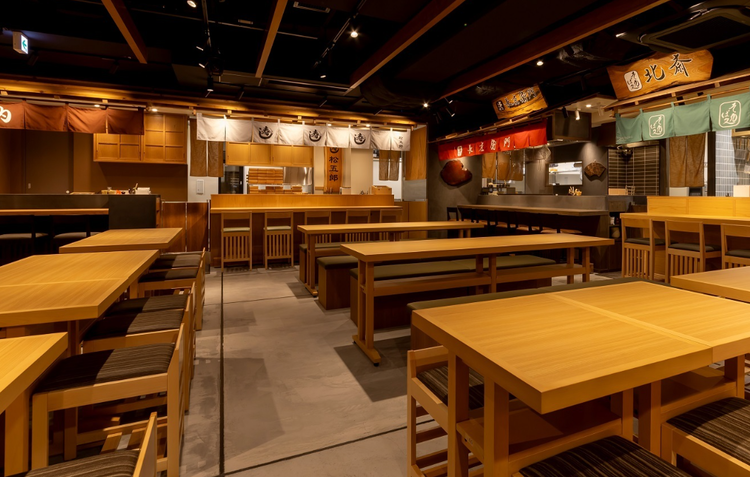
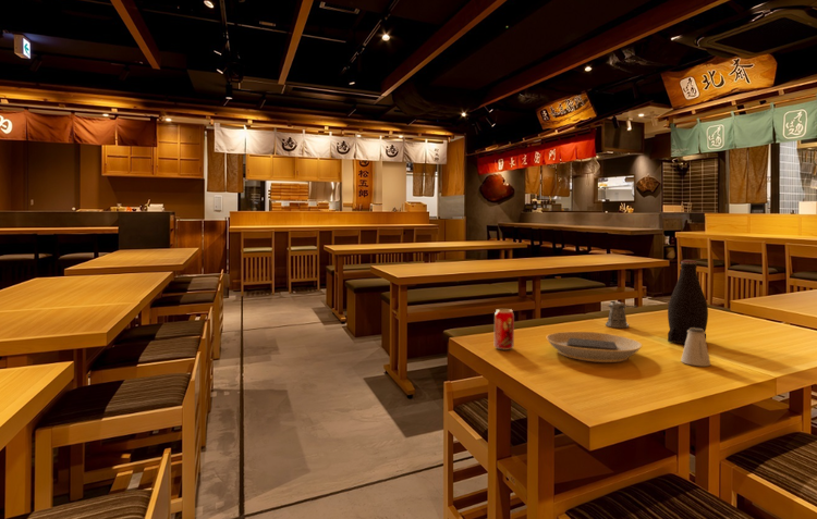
+ bottle [667,260,709,345]
+ pepper shaker [605,299,638,329]
+ saltshaker [680,328,711,367]
+ plate [546,331,643,363]
+ beverage can [493,308,515,351]
